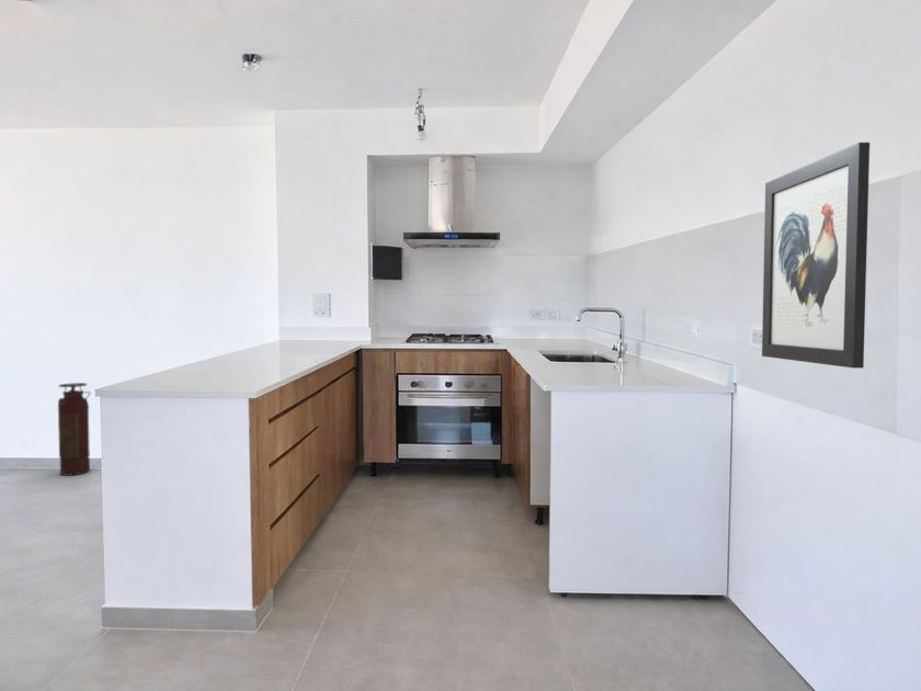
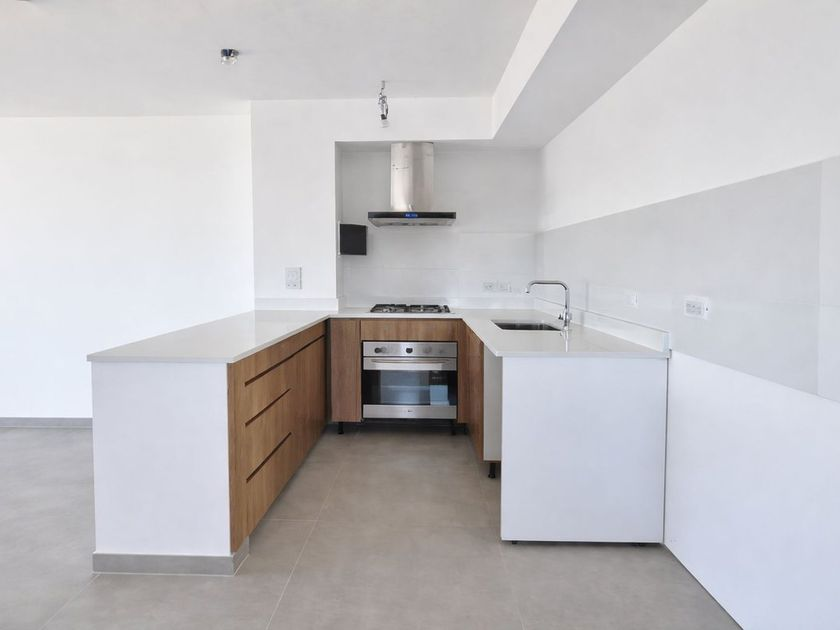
- fire extinguisher [57,382,92,477]
- wall art [761,141,871,370]
